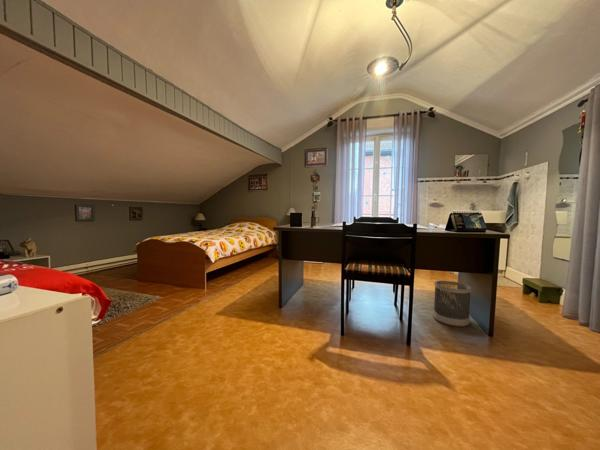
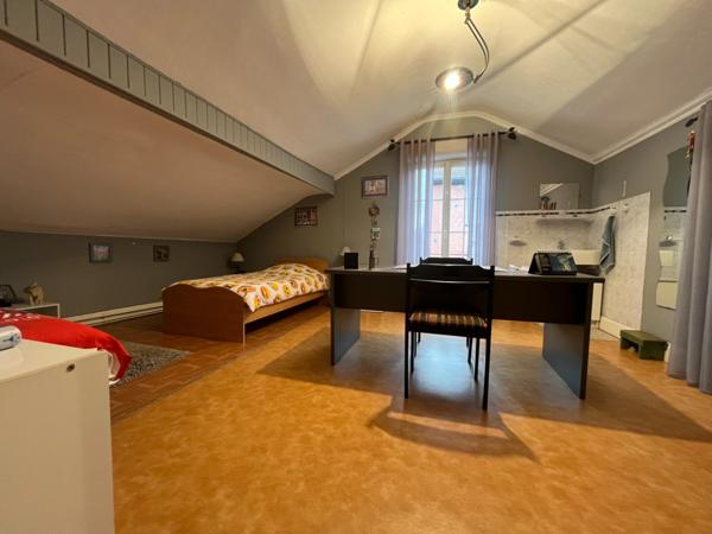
- wastebasket [432,280,472,328]
